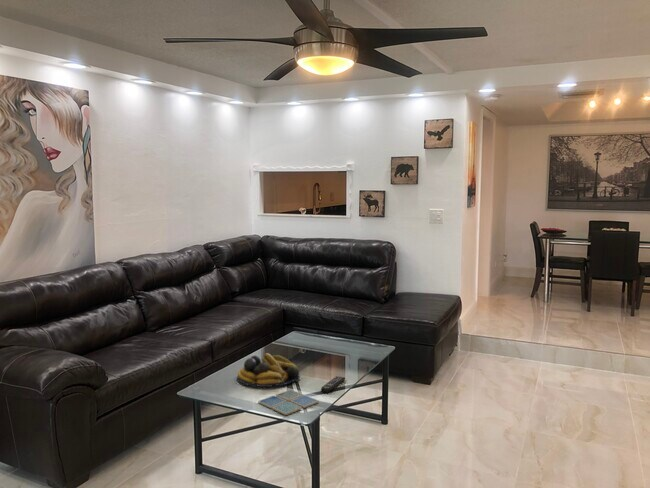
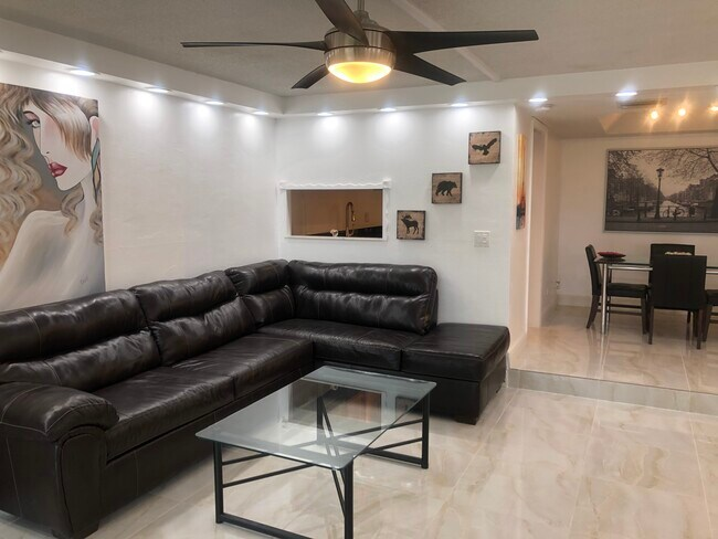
- drink coaster [257,388,320,416]
- remote control [320,375,346,394]
- fruit bowl [236,352,301,388]
